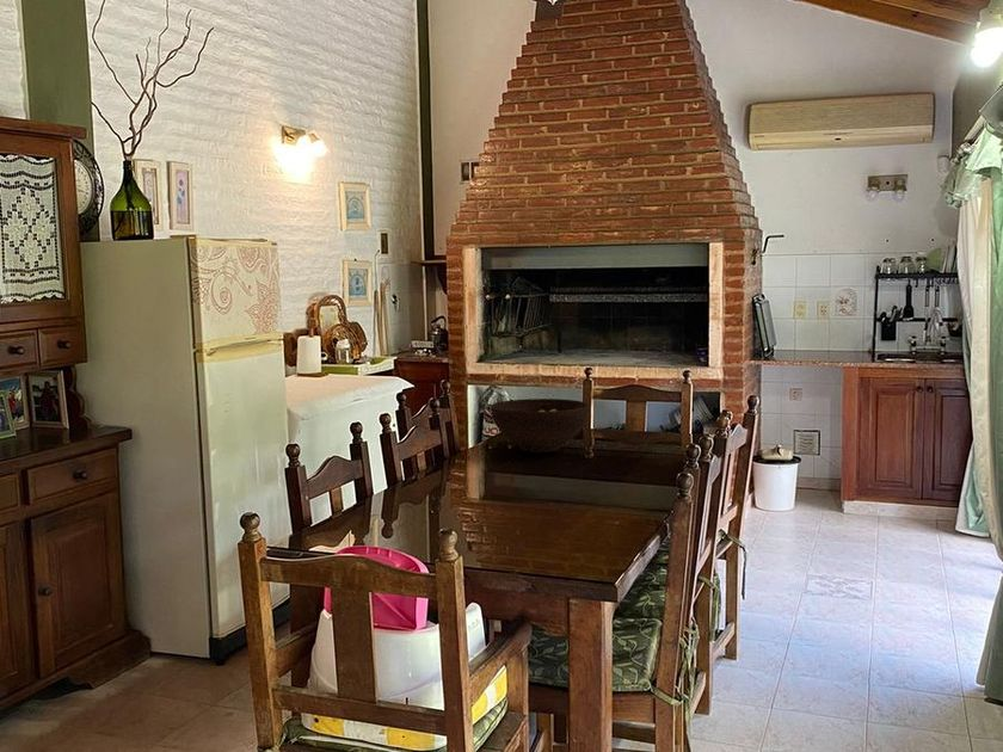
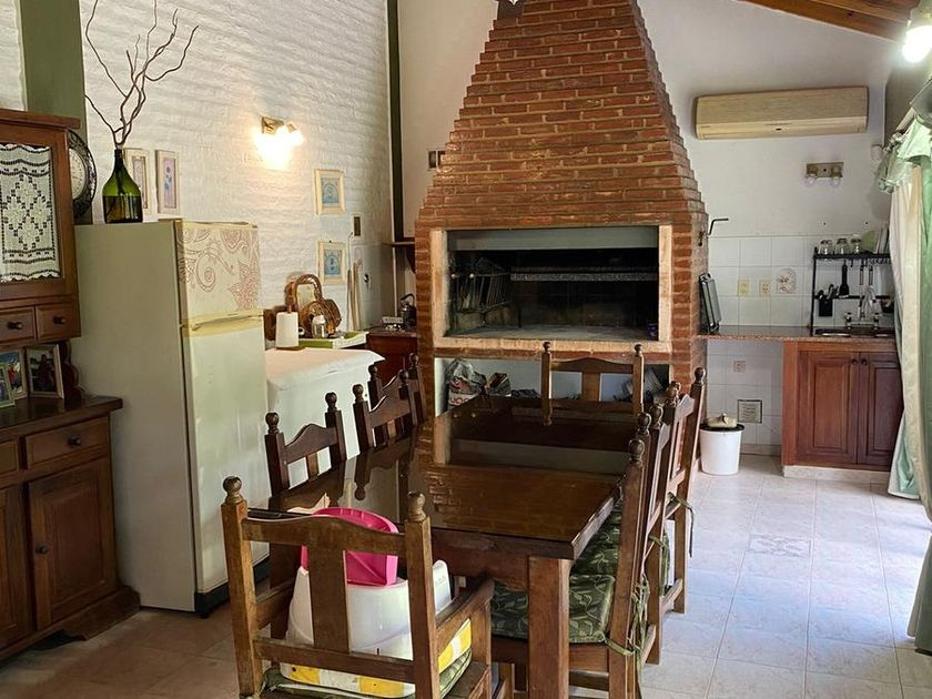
- fruit bowl [490,397,590,454]
